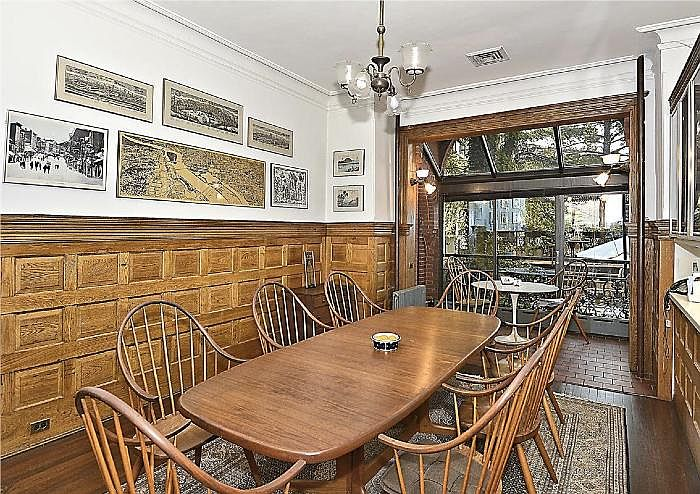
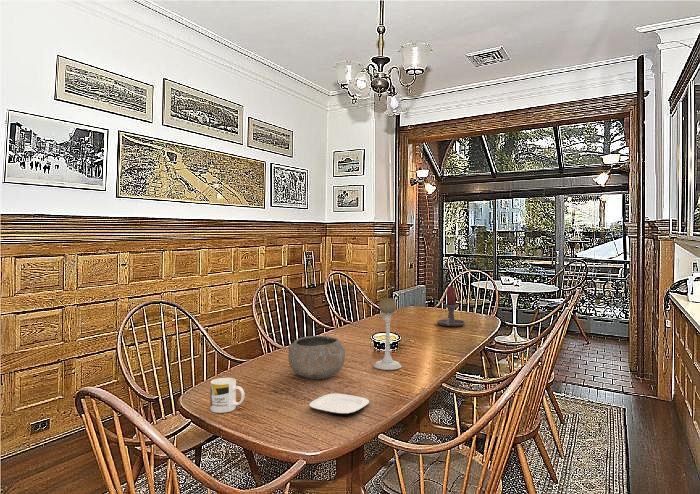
+ mug [209,377,246,414]
+ candle holder [436,285,466,327]
+ candle holder [373,297,403,371]
+ plate [308,393,370,415]
+ bowl [287,335,346,380]
